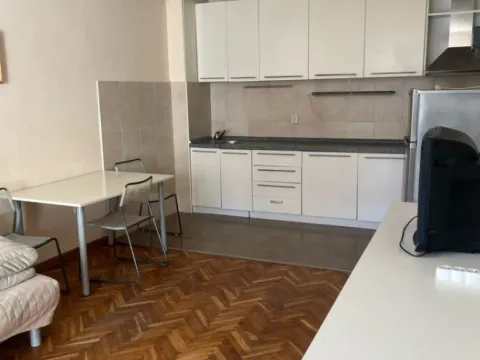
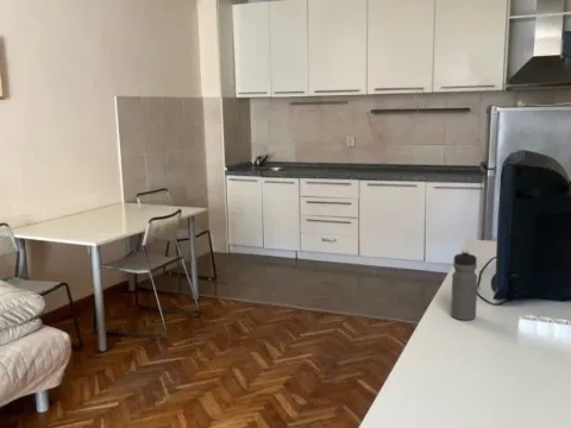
+ water bottle [450,250,478,321]
